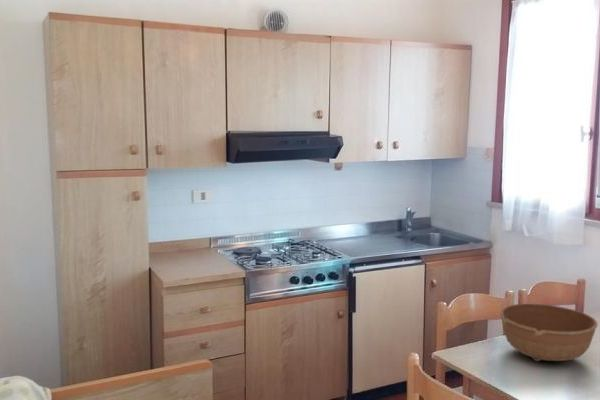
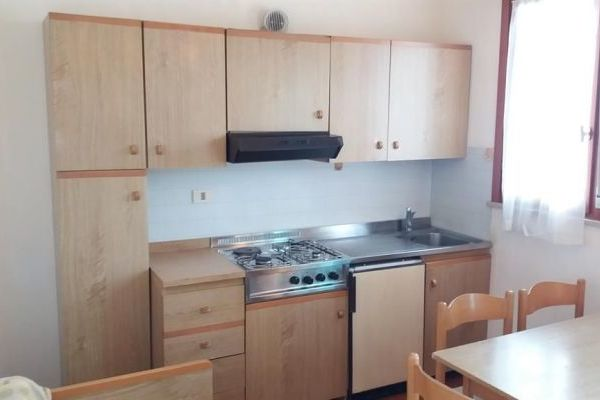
- bowl [499,303,599,362]
